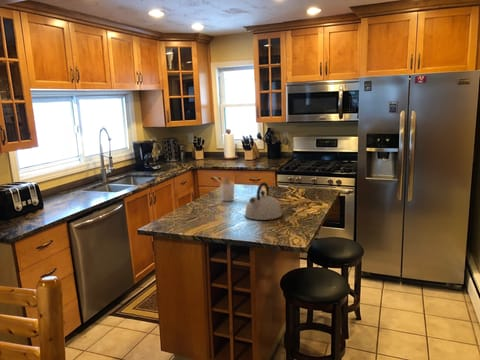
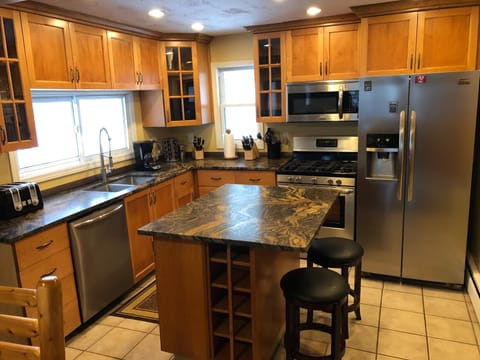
- utensil holder [212,175,235,202]
- kettle [244,181,283,221]
